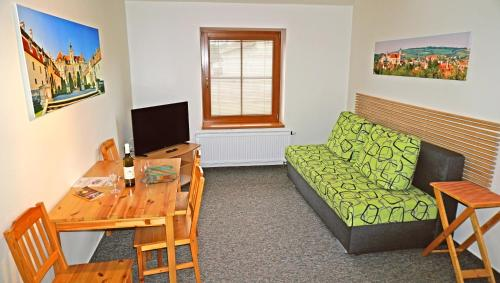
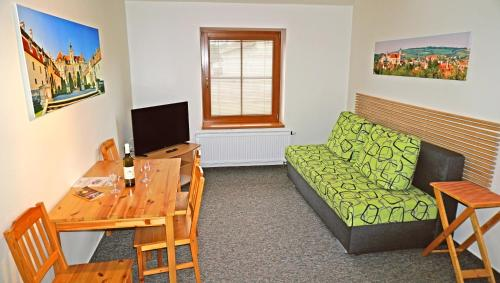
- board game [144,163,178,185]
